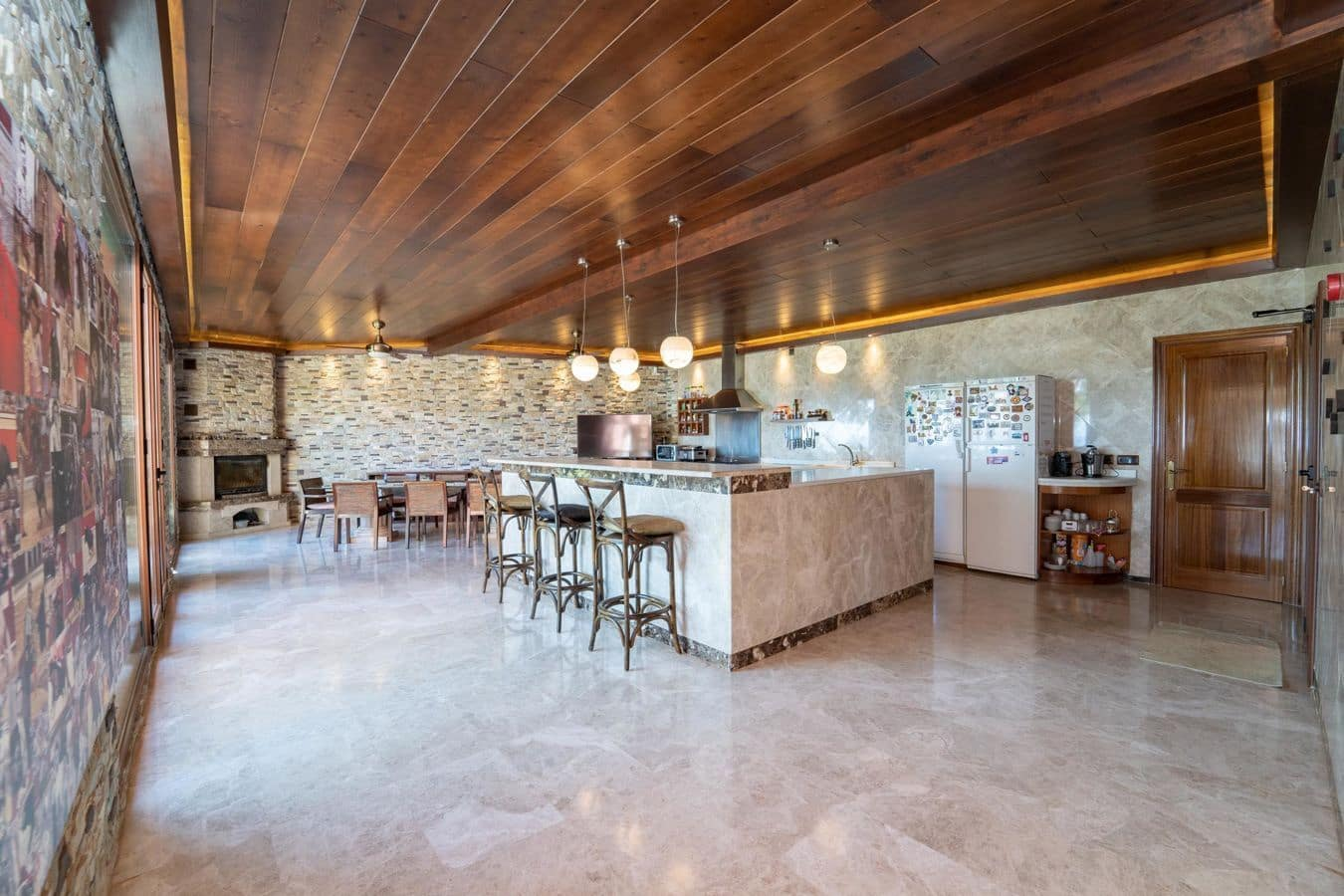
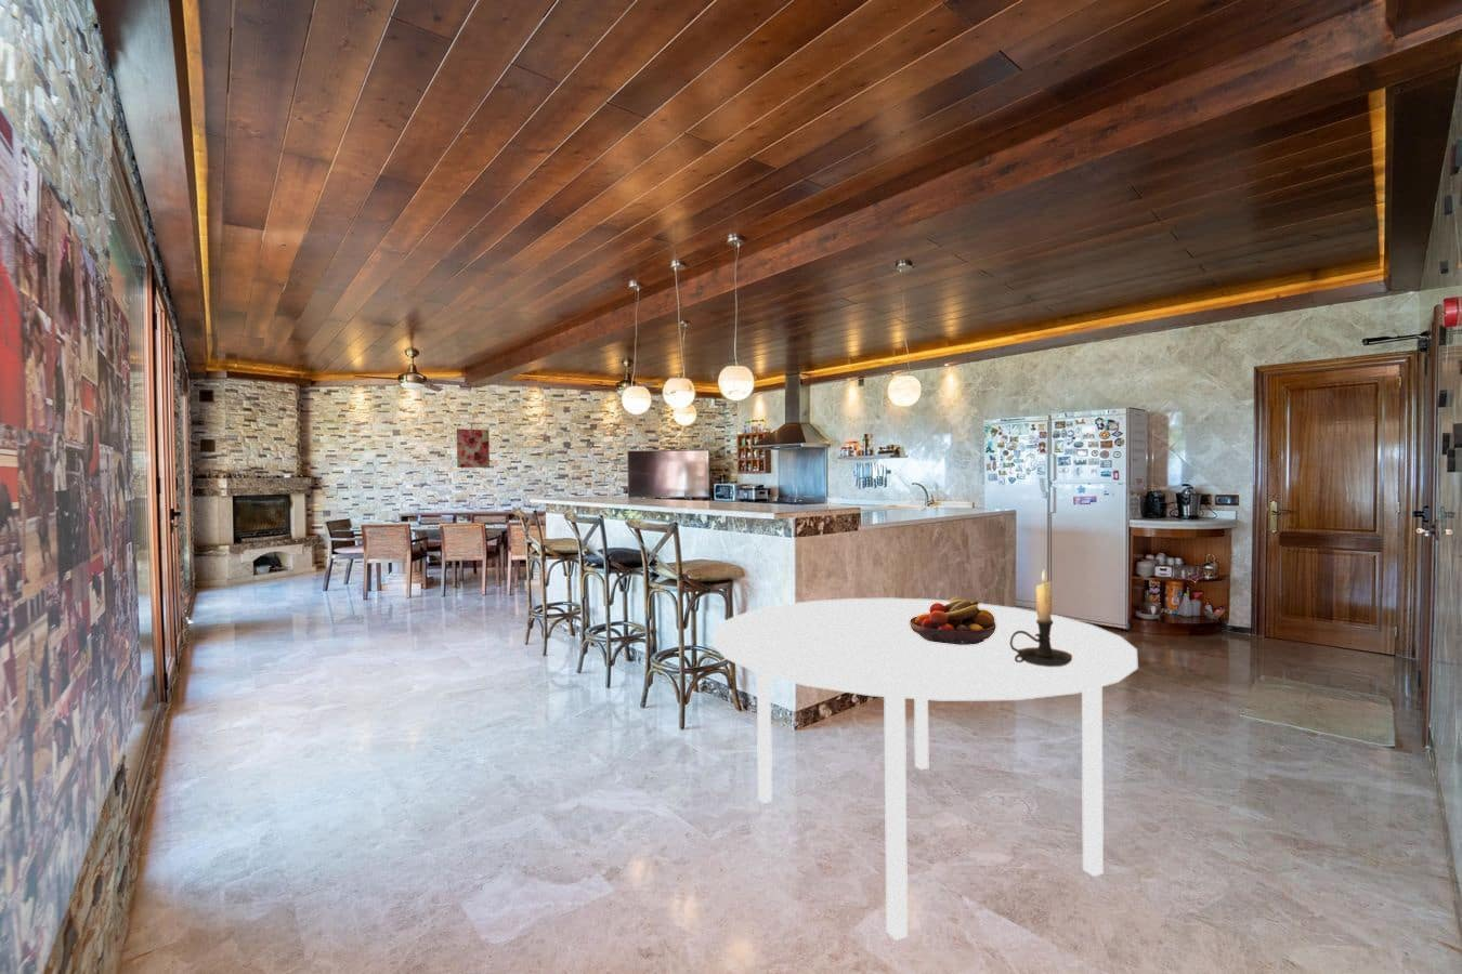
+ dining table [711,598,1139,941]
+ candle holder [1009,566,1073,666]
+ wall art [456,427,491,469]
+ fruit bowl [909,596,996,645]
